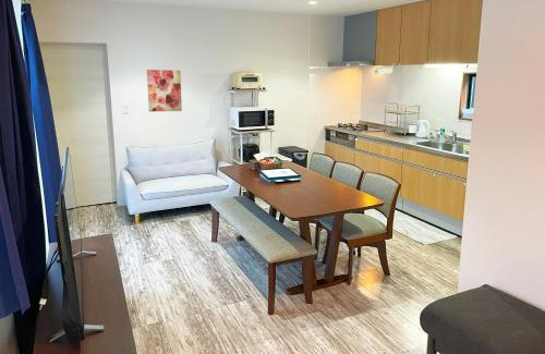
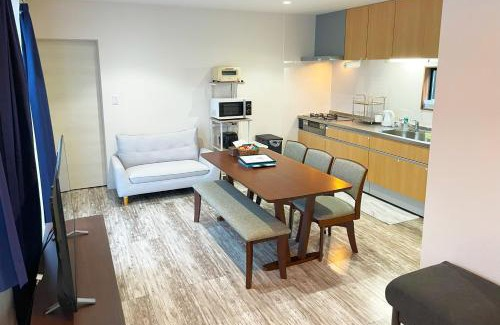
- wall art [146,69,183,112]
